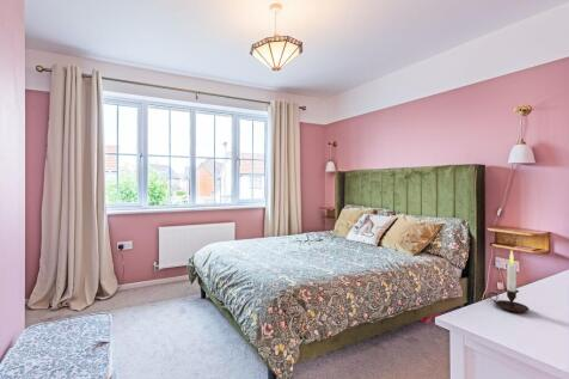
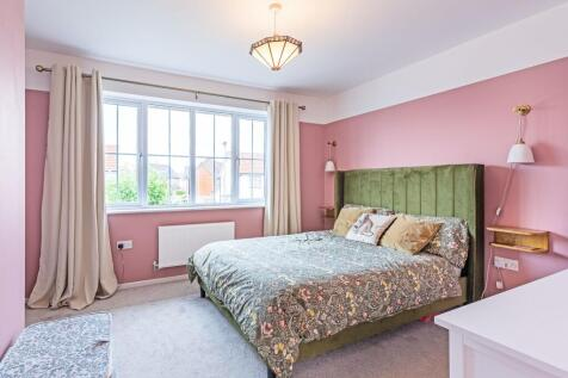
- candle [488,250,530,313]
